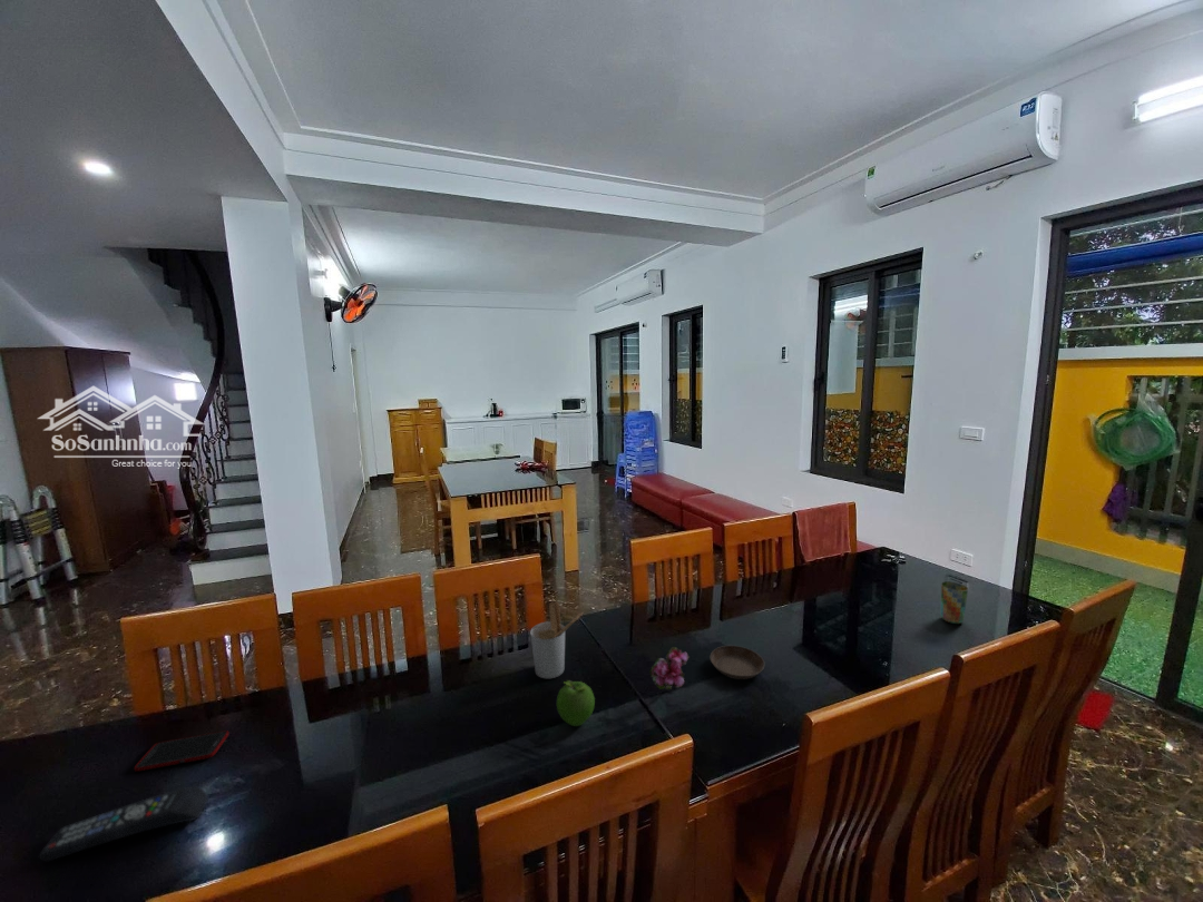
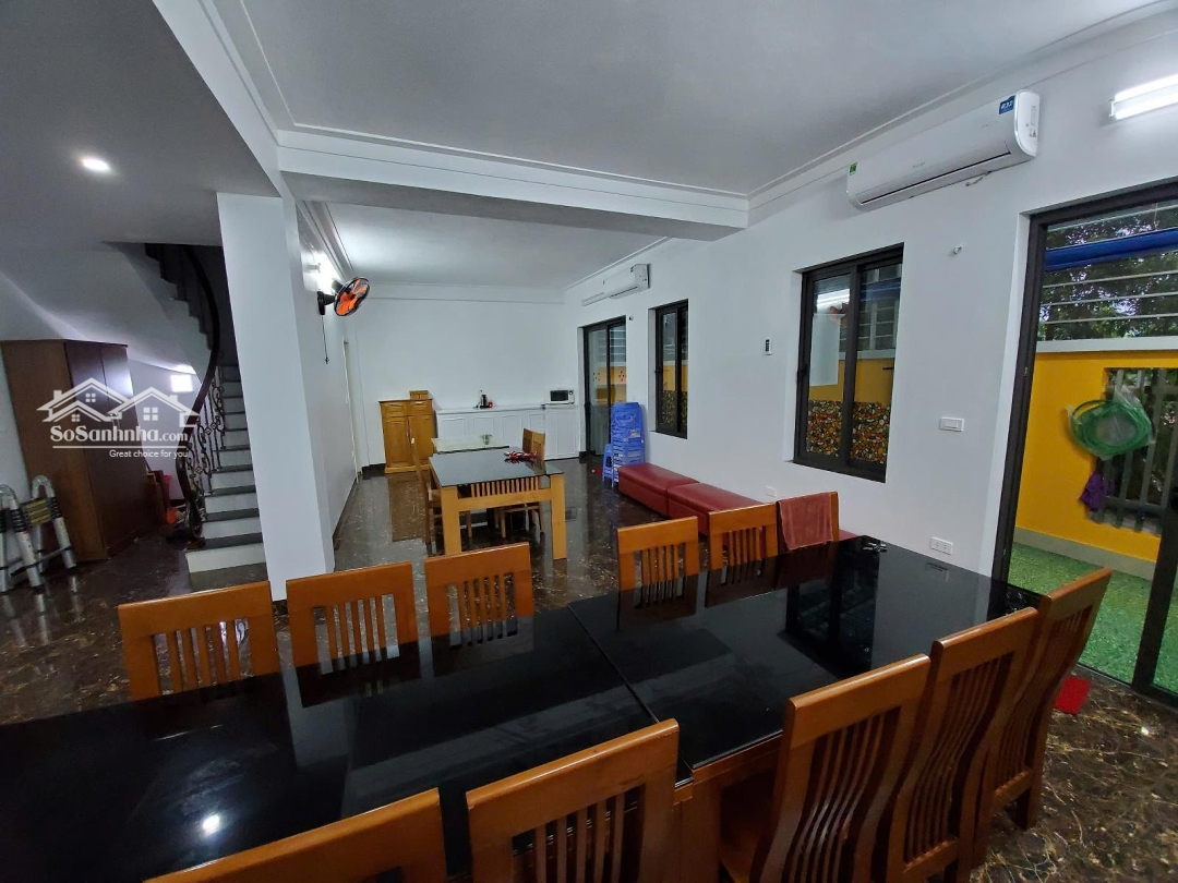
- saucer [710,645,765,680]
- utensil holder [529,601,584,679]
- fruit [556,679,596,727]
- flower [648,646,691,690]
- cup [939,580,969,625]
- remote control [38,785,209,862]
- cell phone [134,729,229,773]
